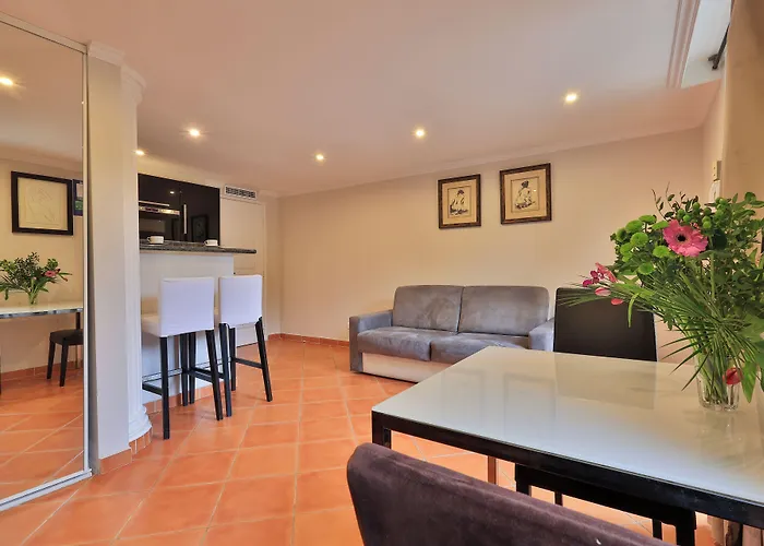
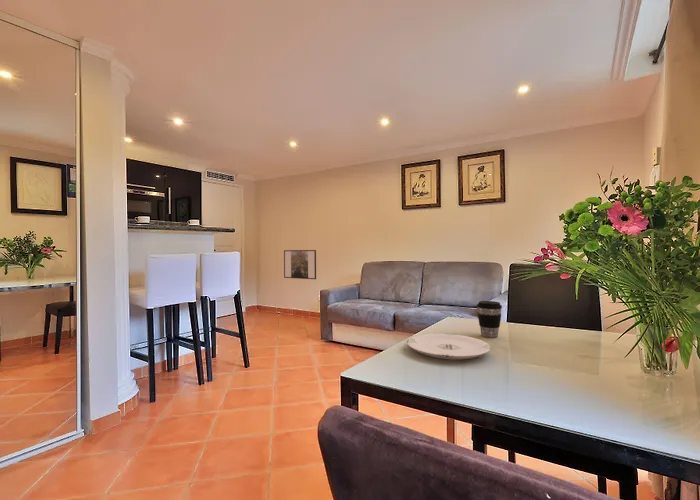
+ plate [406,333,491,360]
+ coffee cup [476,300,503,338]
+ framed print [283,249,317,280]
